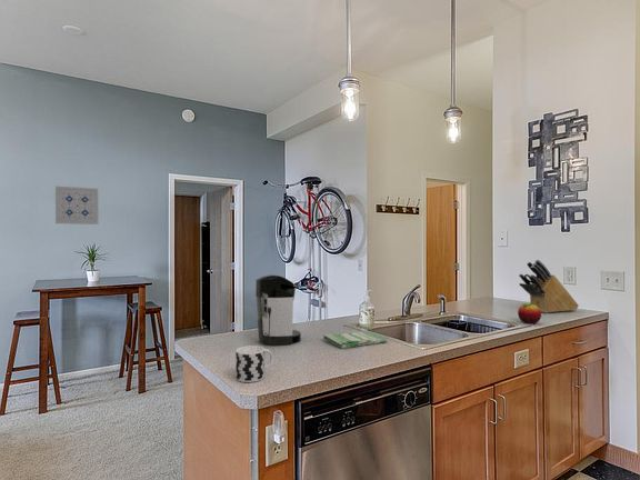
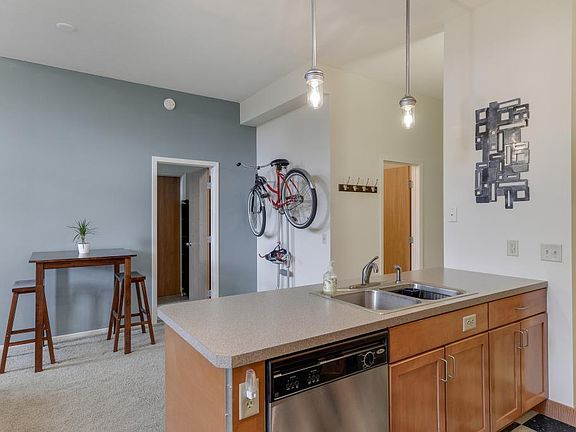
- wall art [54,186,99,226]
- coffee maker [254,273,302,347]
- dish towel [322,330,389,350]
- cup [234,344,274,383]
- knife block [518,259,580,314]
- fruit [517,302,542,324]
